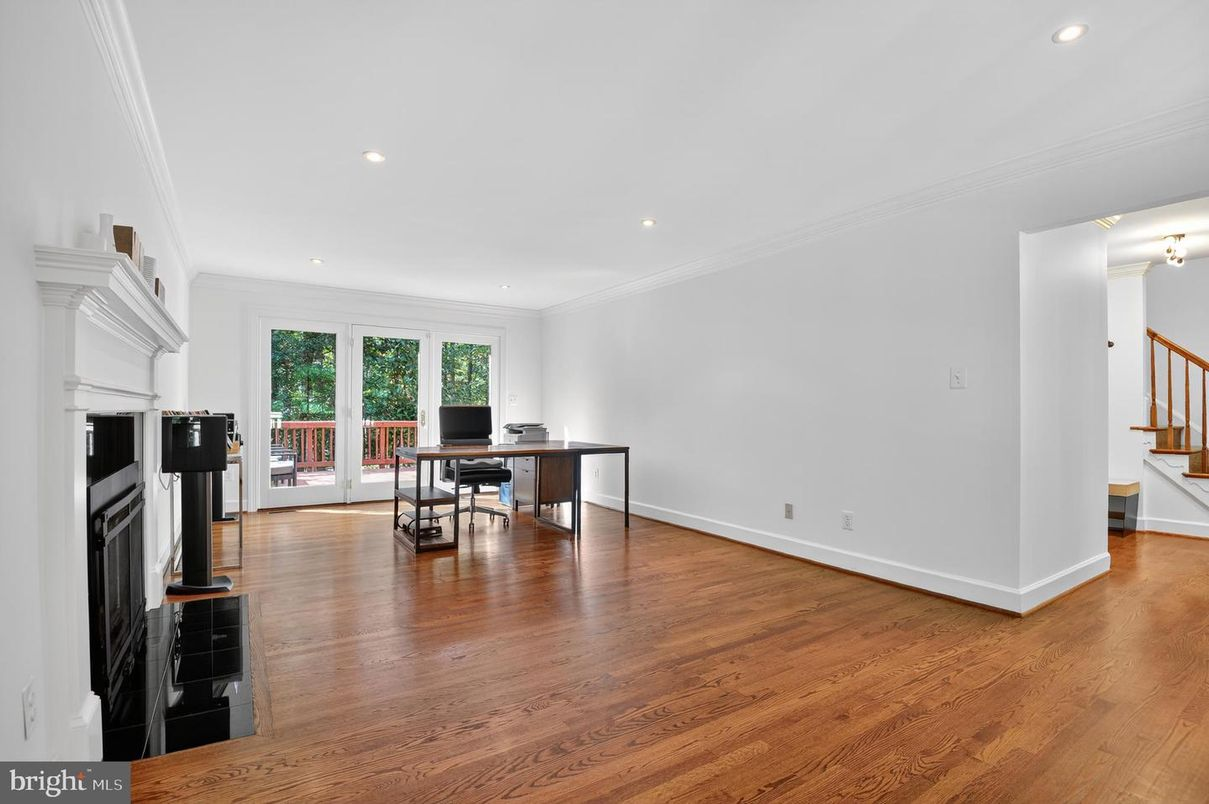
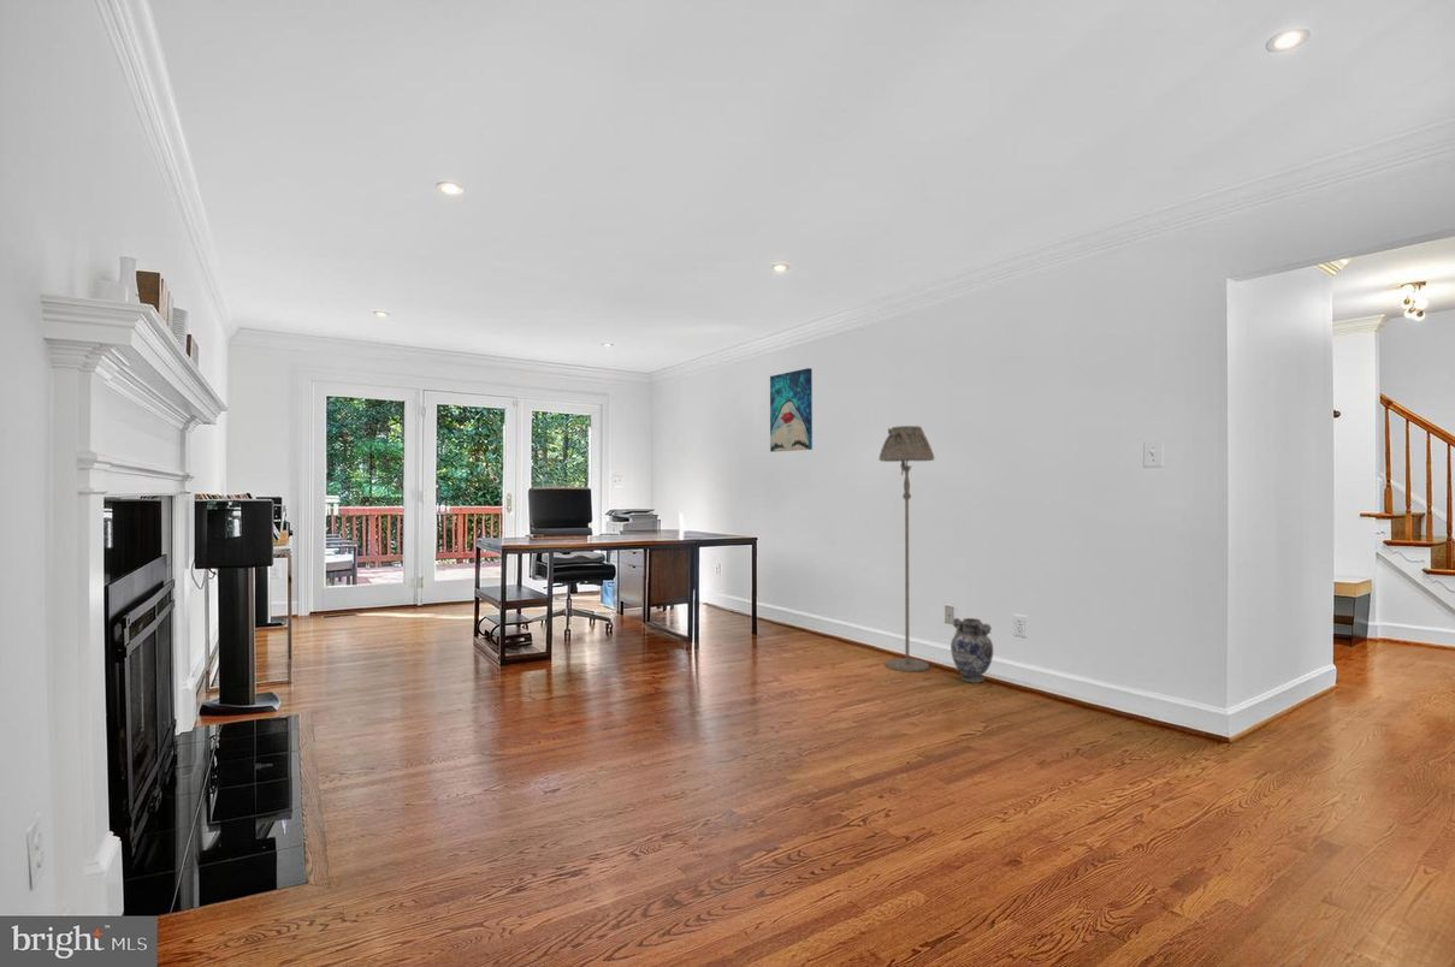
+ wall art [769,367,814,453]
+ vase [950,617,994,684]
+ floor lamp [879,425,935,674]
